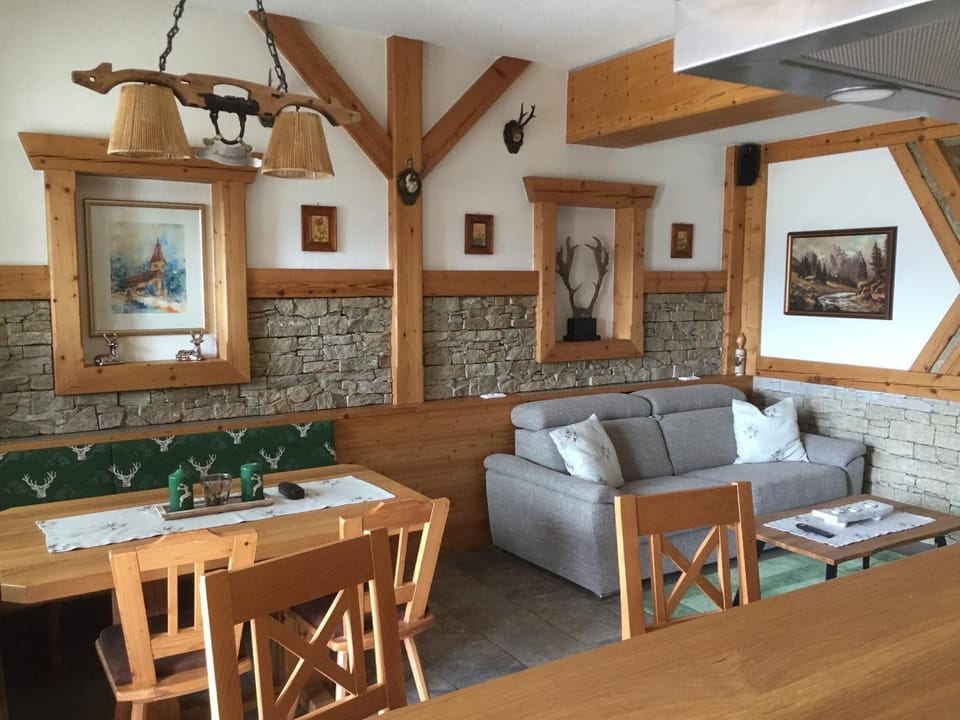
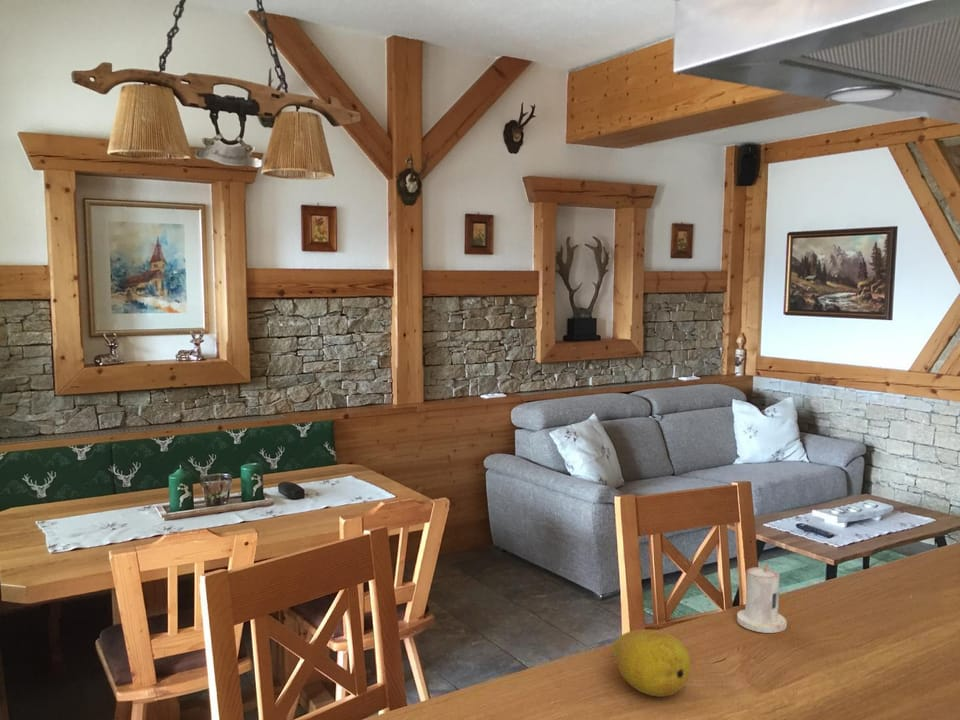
+ candle [736,562,788,634]
+ fruit [611,629,691,698]
